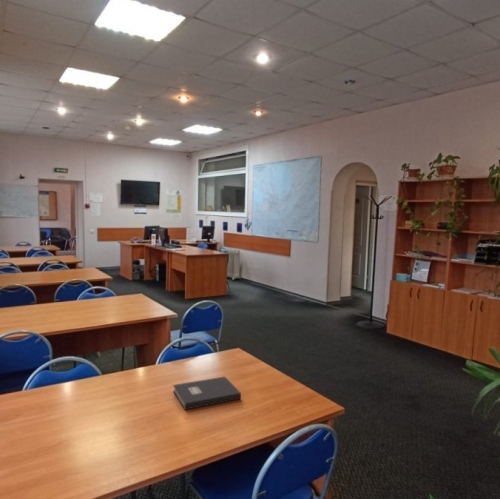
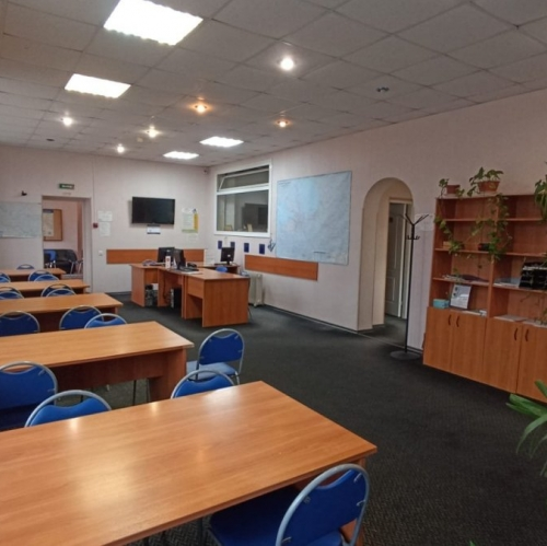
- book [172,376,242,411]
